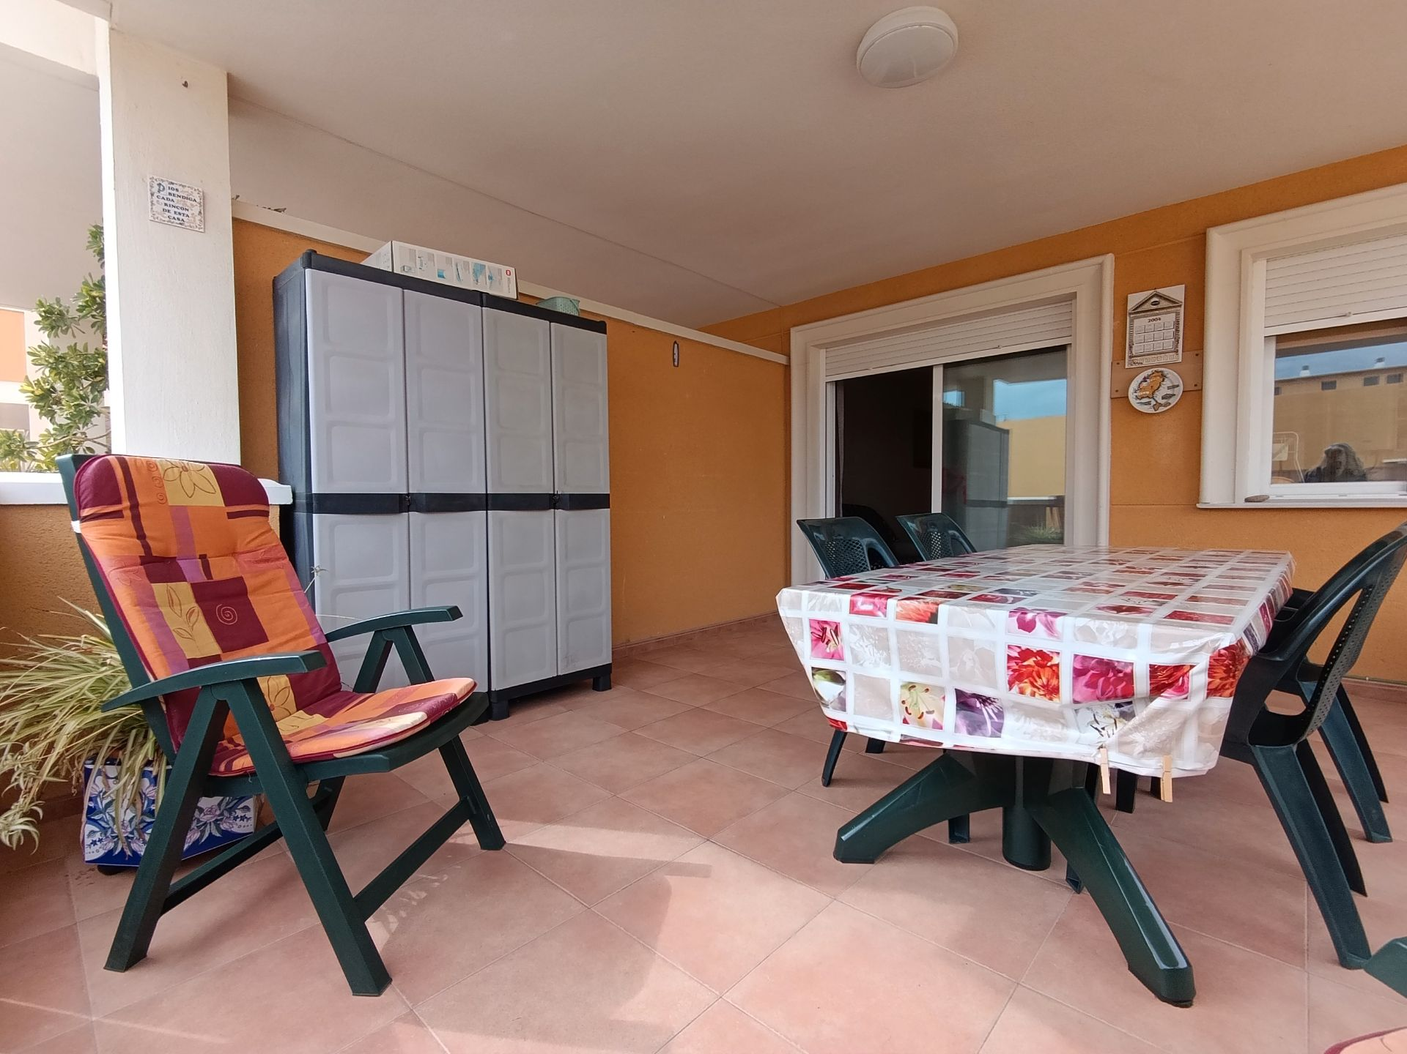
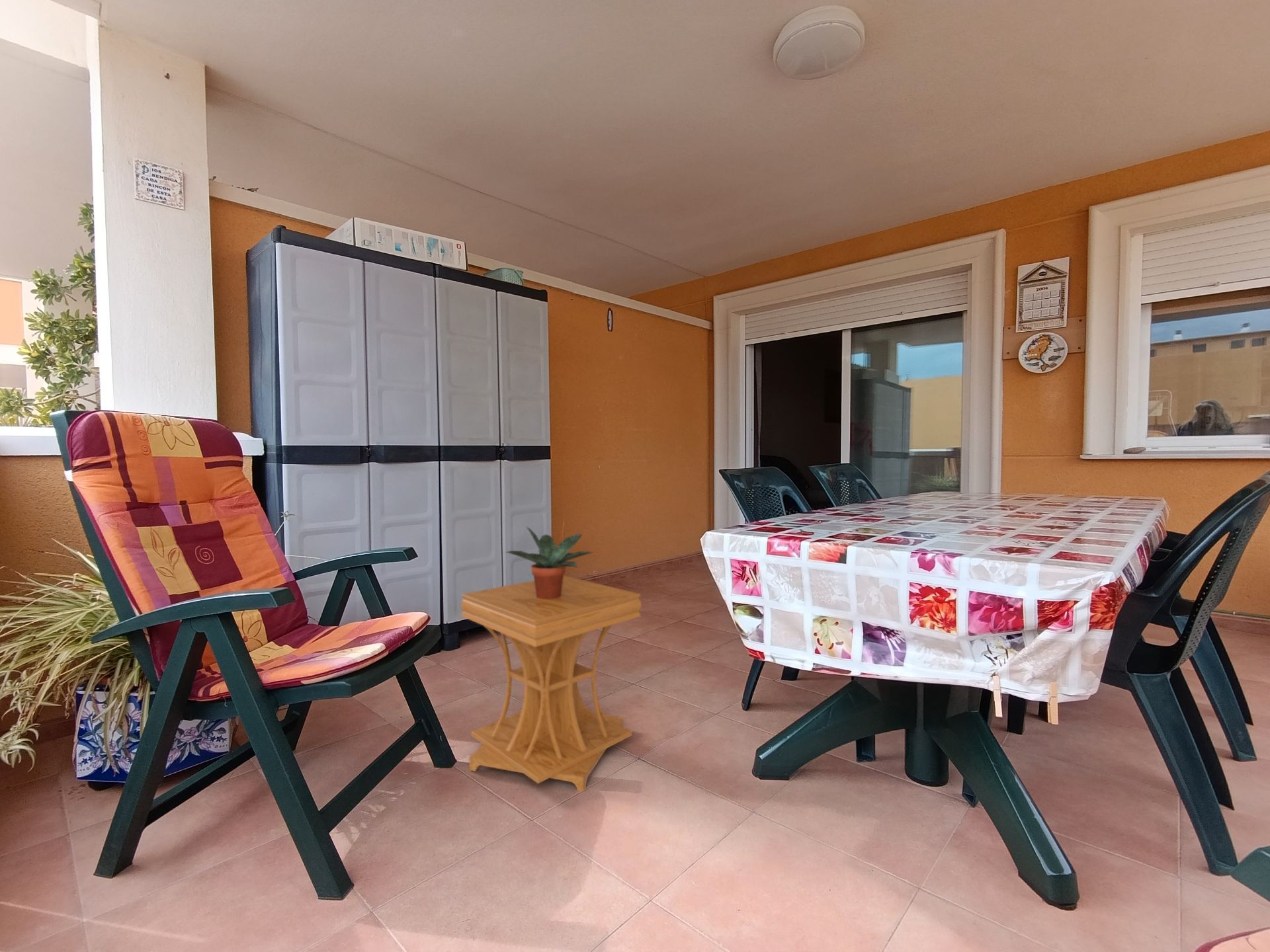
+ side table [460,575,642,792]
+ potted plant [504,526,593,600]
